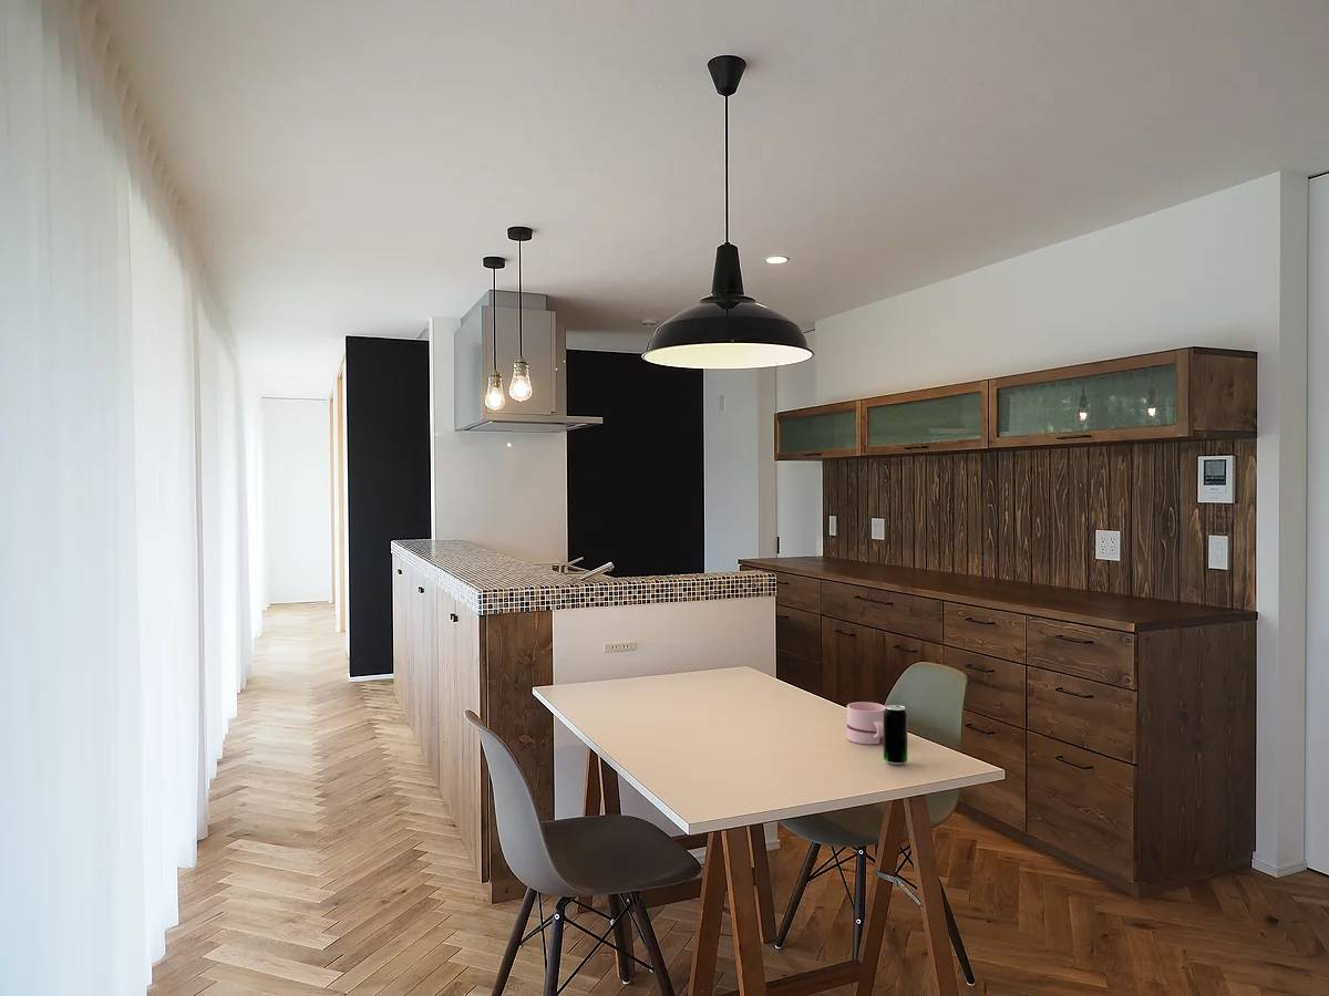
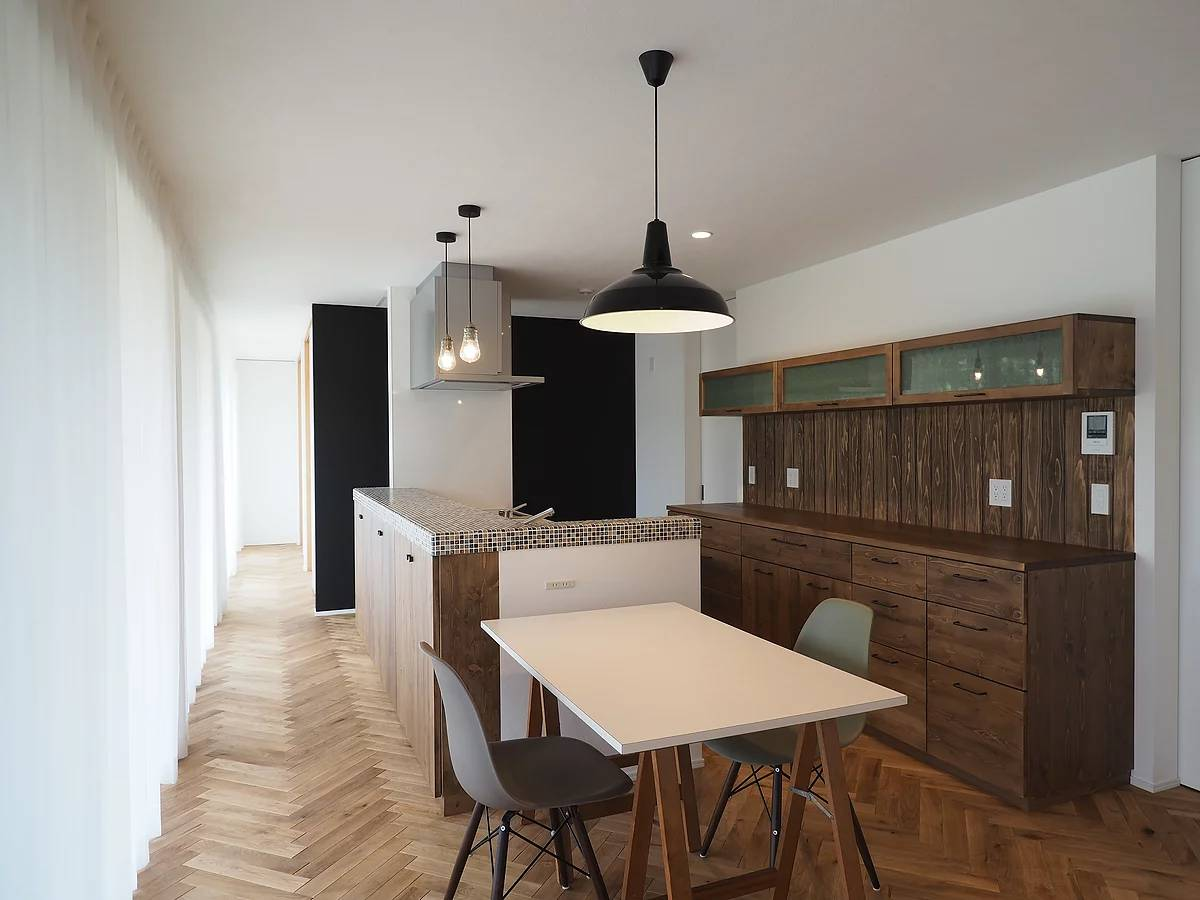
- beverage can [883,704,908,766]
- mug [846,702,886,745]
